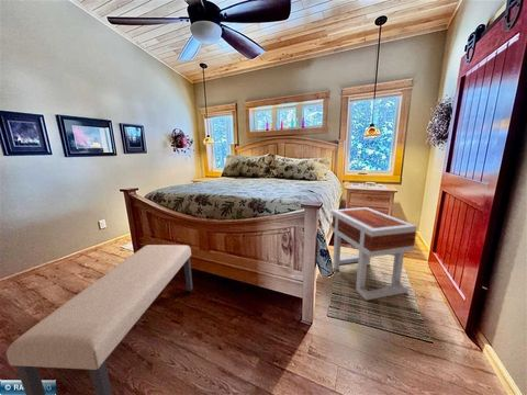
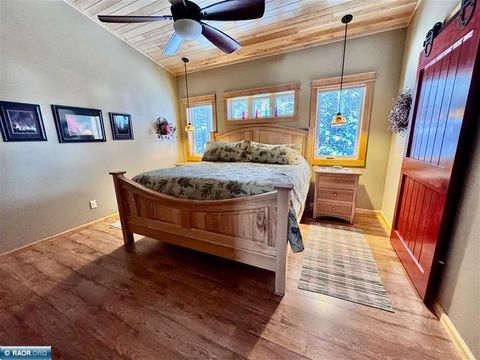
- side table [330,206,418,302]
- bench [5,244,193,395]
